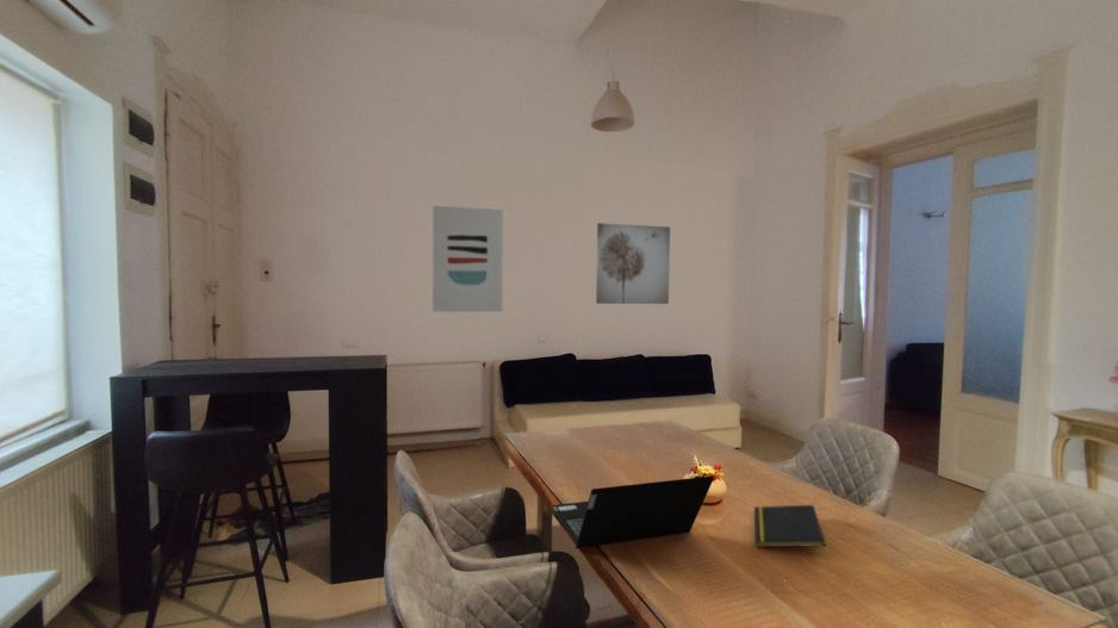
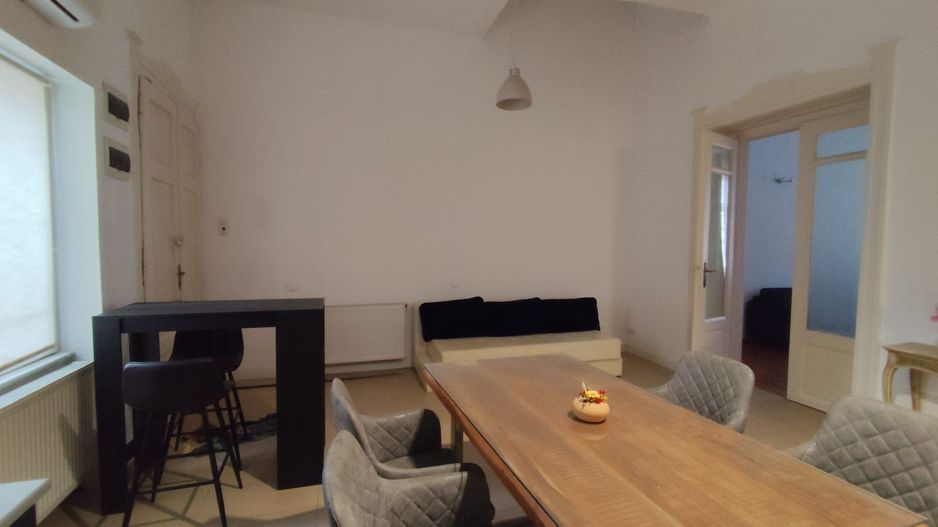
- wall art [595,222,671,305]
- wall art [431,204,504,313]
- laptop computer [551,474,715,549]
- notepad [753,504,827,548]
